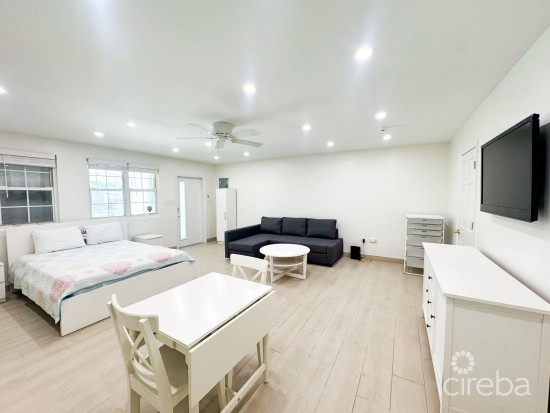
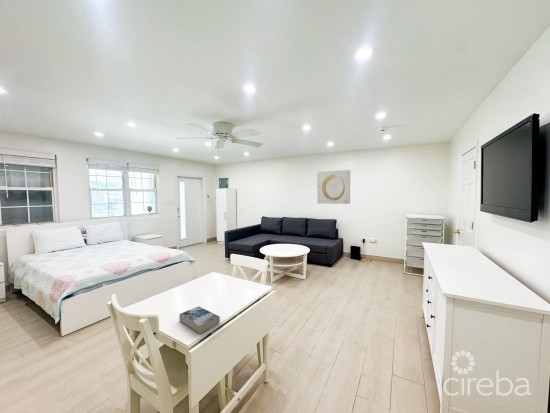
+ wall art [316,169,351,205]
+ book [178,306,221,334]
